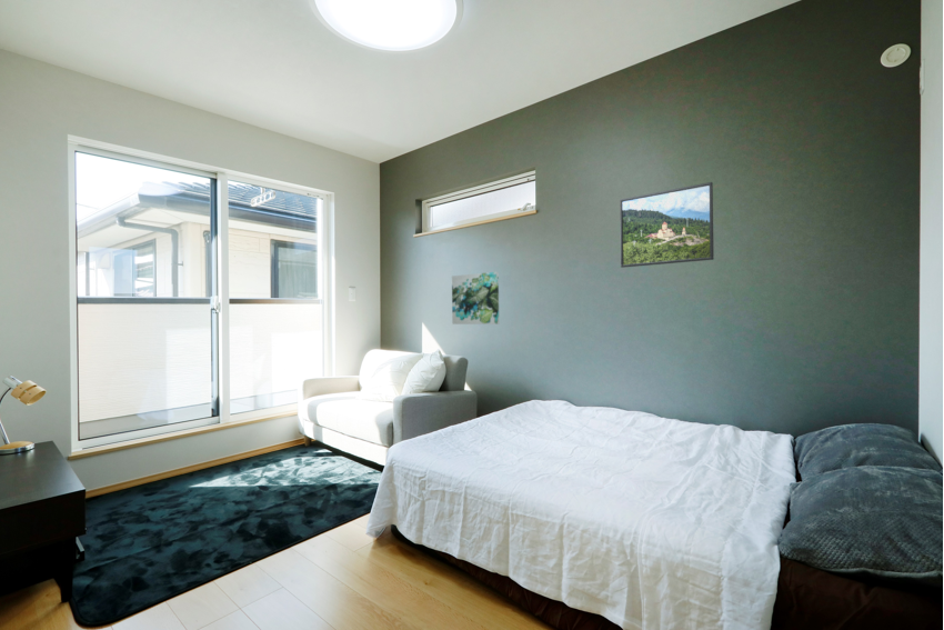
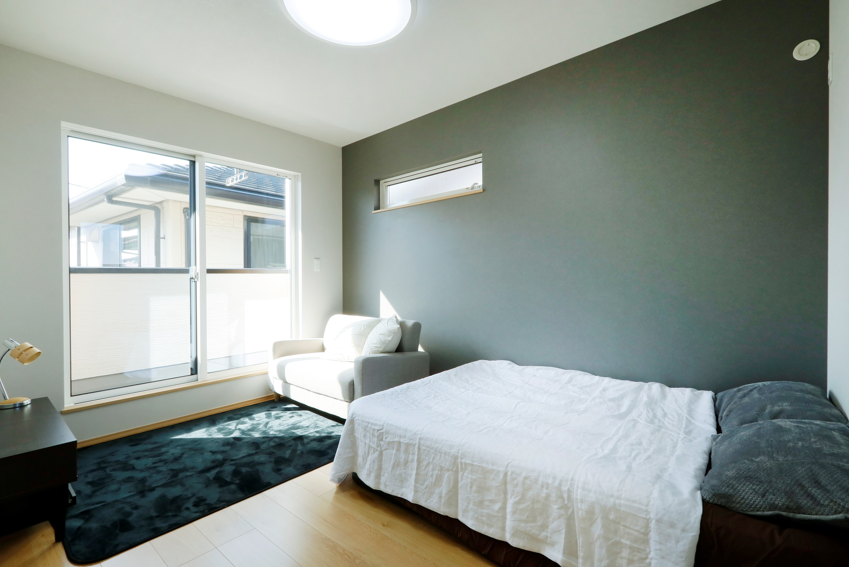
- wall art [451,271,500,326]
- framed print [619,181,715,269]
